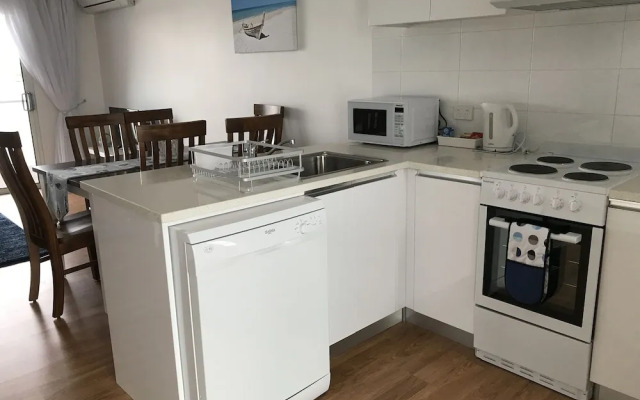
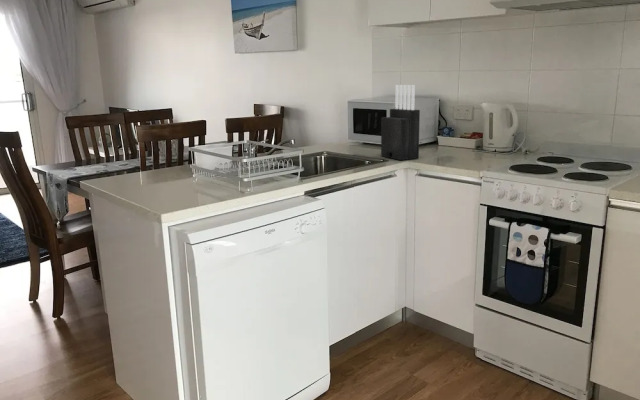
+ knife block [380,84,421,161]
